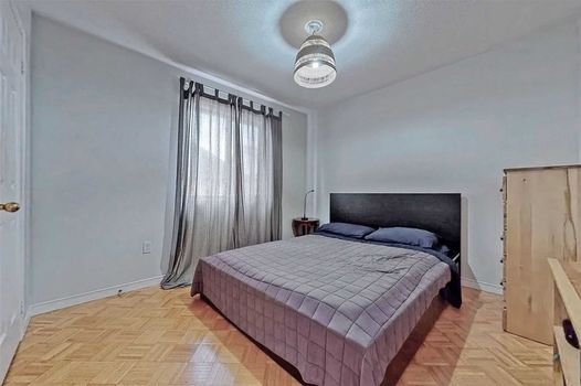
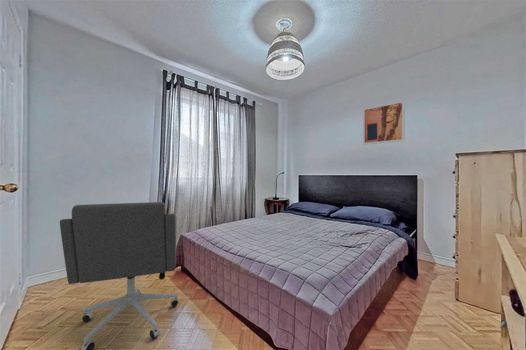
+ wall art [362,100,406,146]
+ office chair [59,201,179,350]
